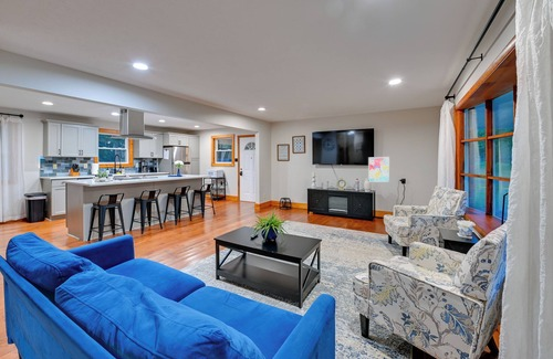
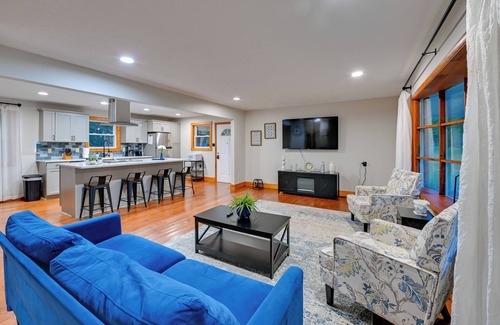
- wall art [367,156,390,182]
